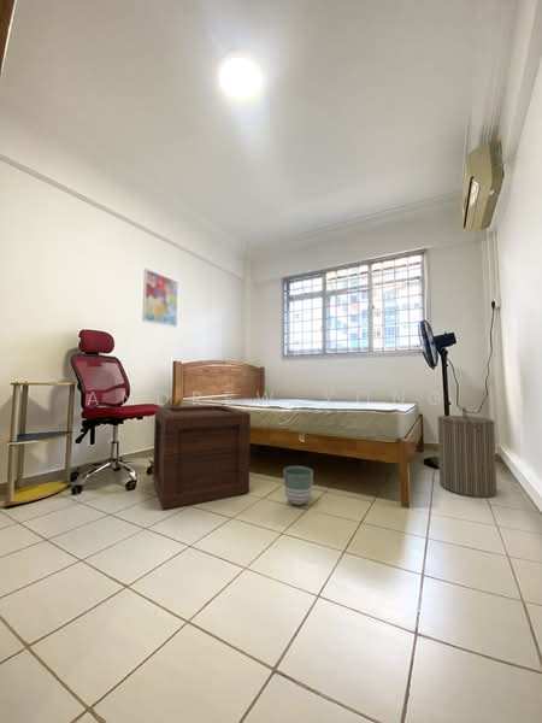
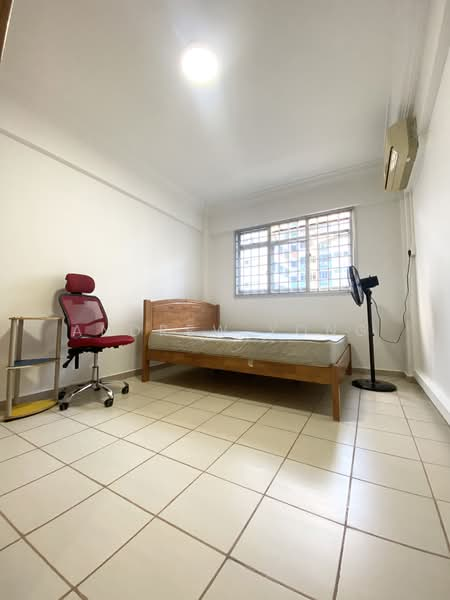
- planter [283,465,314,506]
- wall art [141,268,181,329]
- laundry hamper [436,406,497,499]
- wooden crate [152,404,252,511]
